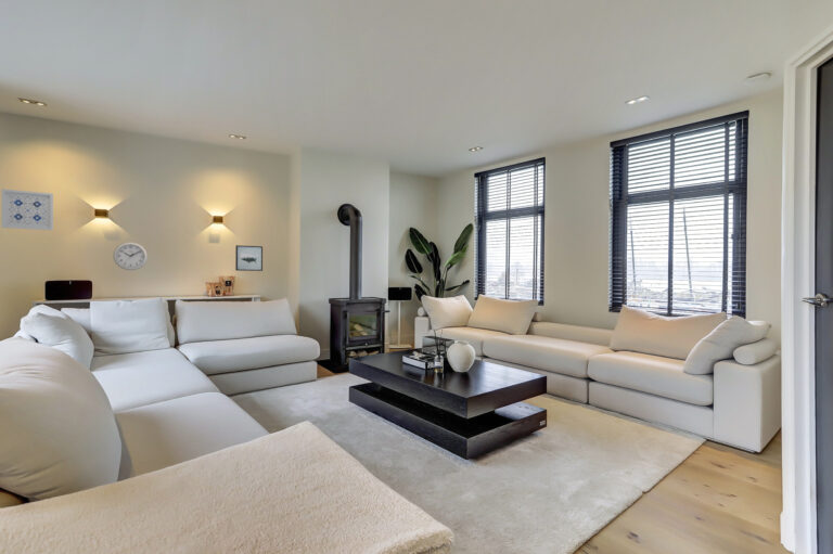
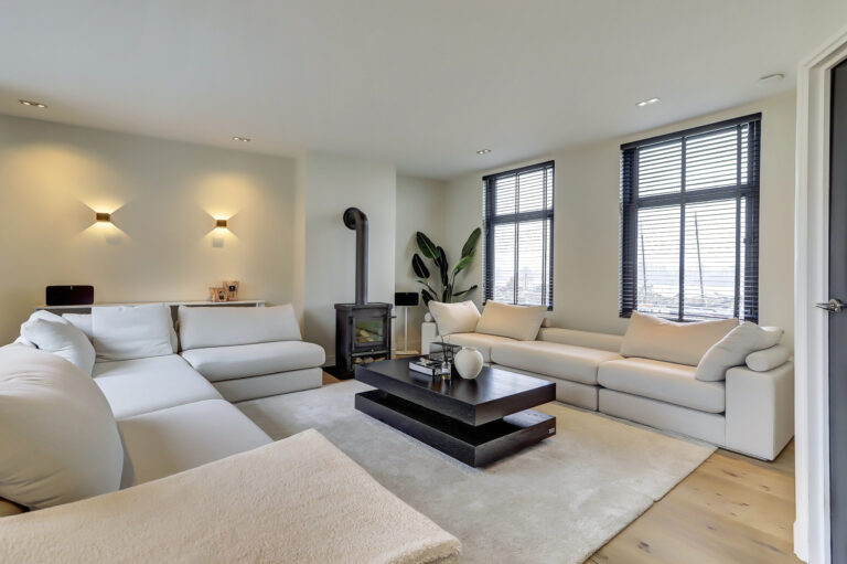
- wall art [0,188,54,231]
- wall clock [112,241,149,271]
- wall art [234,244,264,272]
